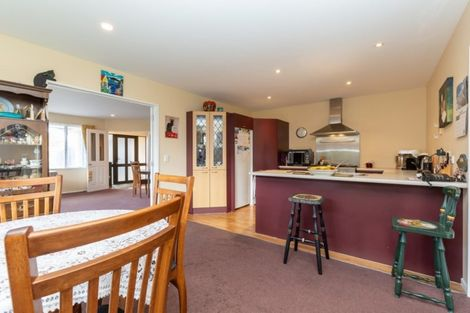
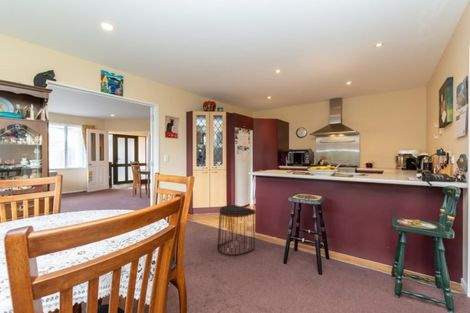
+ stool [216,204,257,257]
